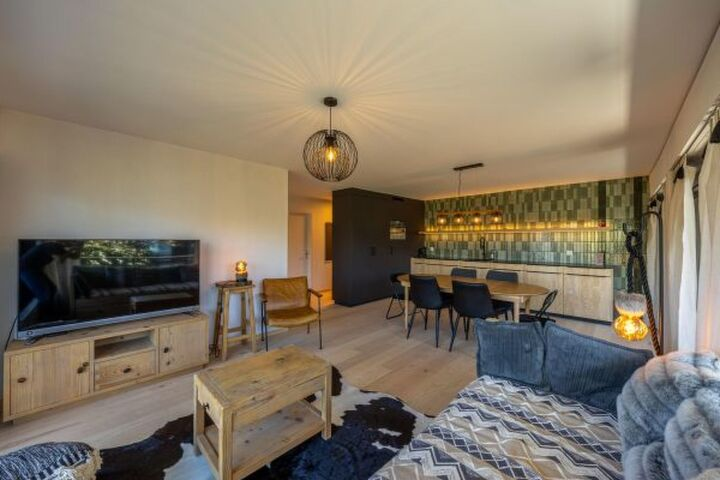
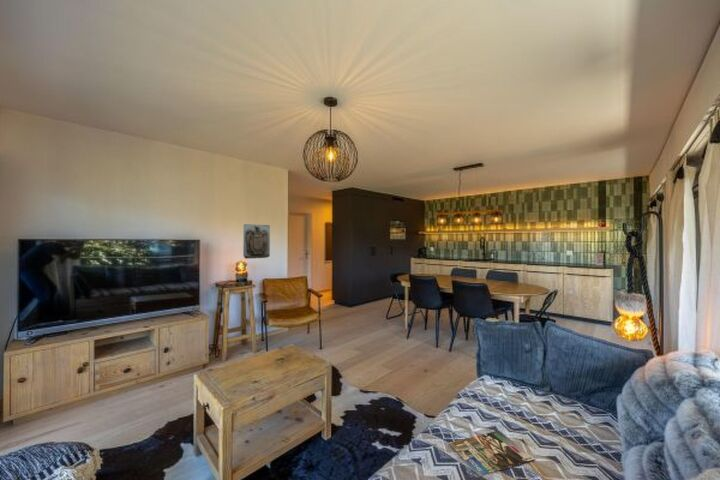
+ magazine [448,430,536,477]
+ wall sculpture [242,223,271,260]
